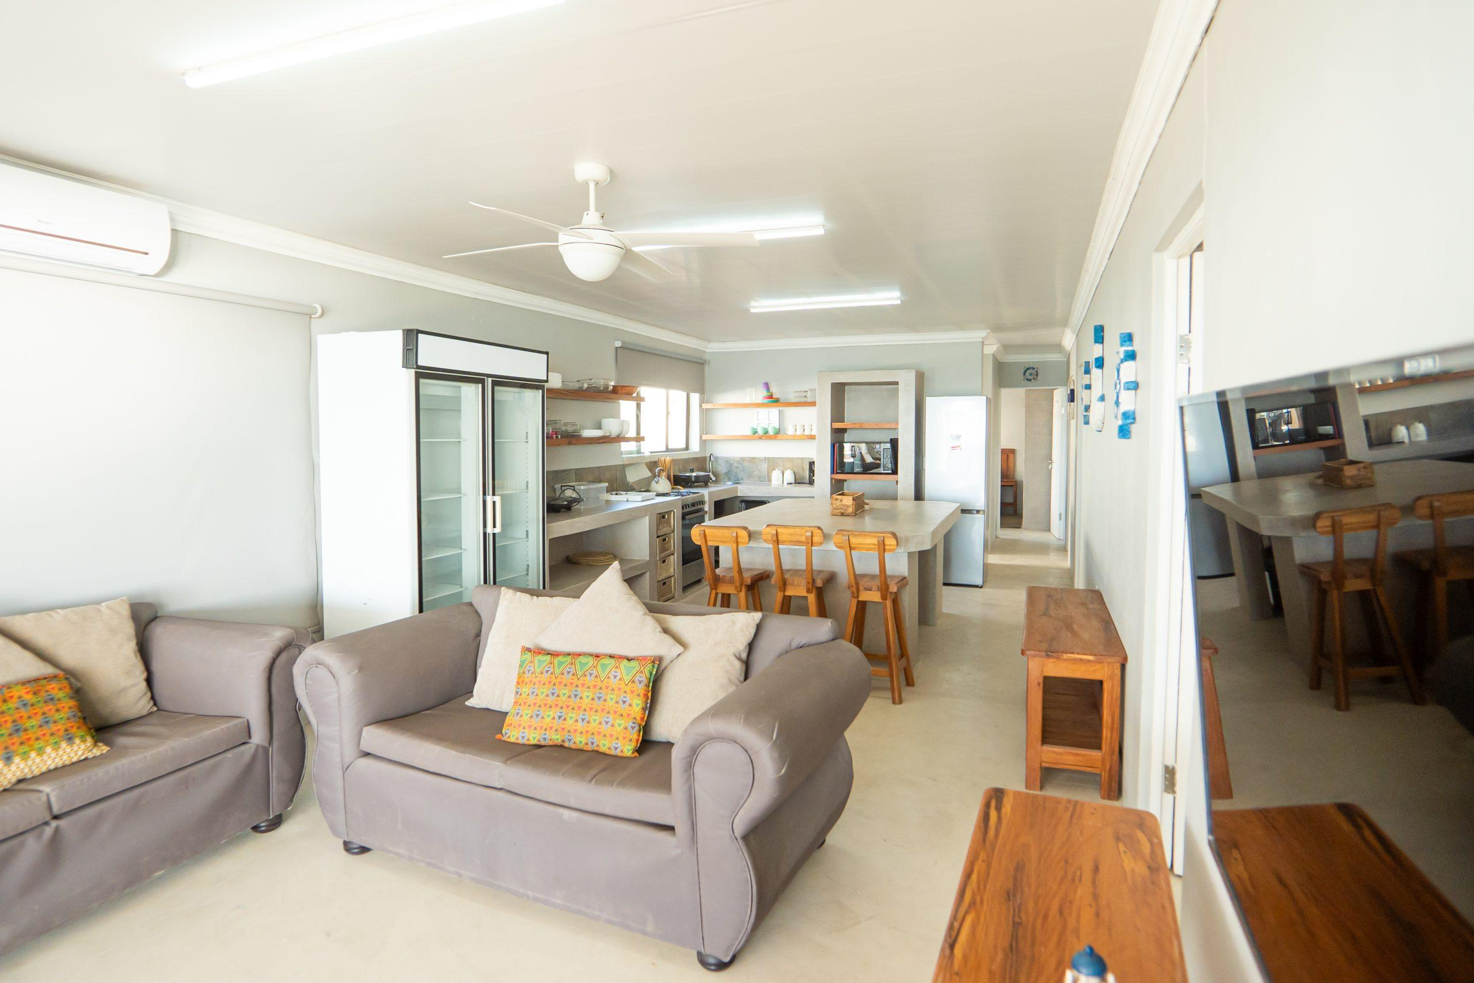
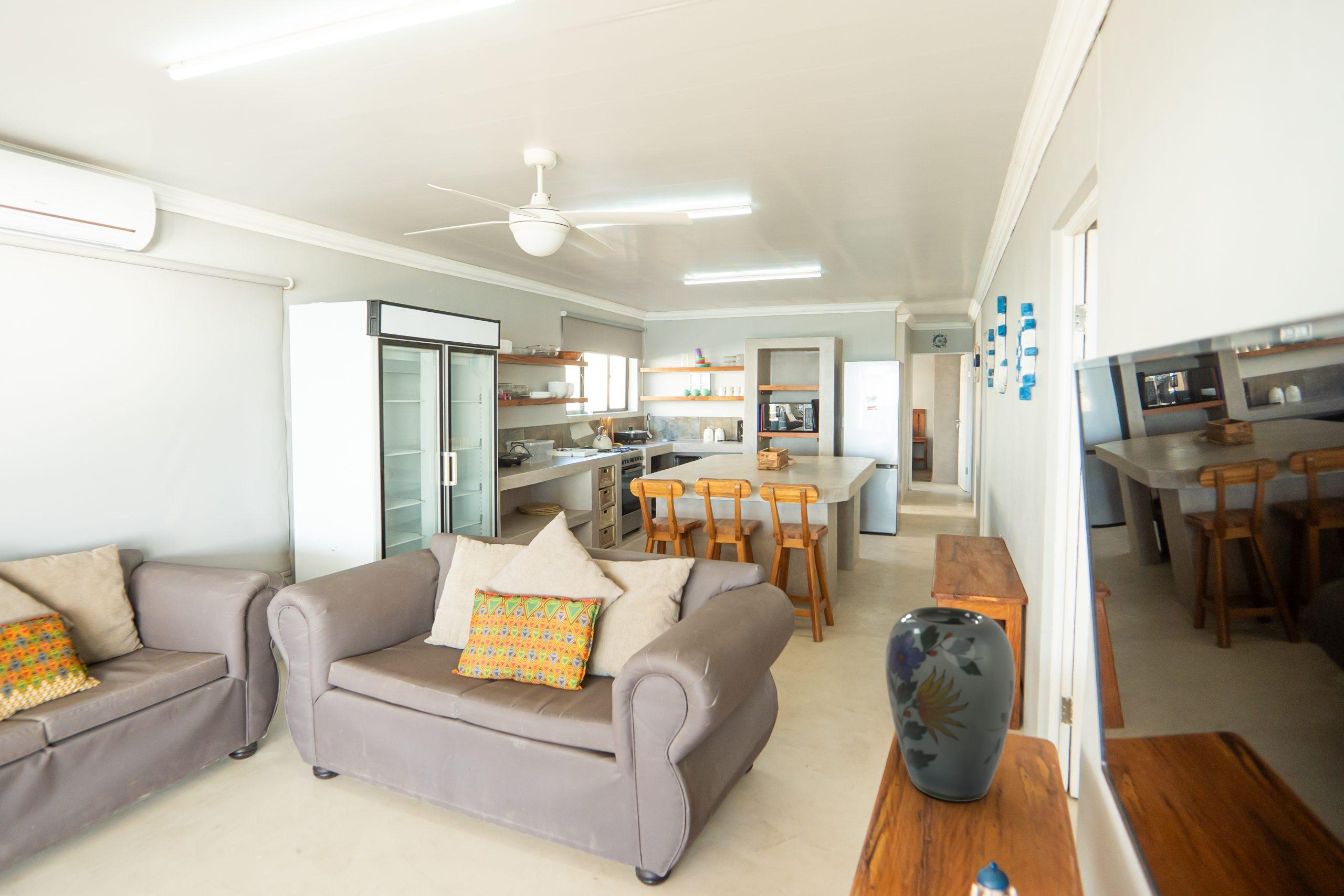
+ vase [885,606,1016,802]
